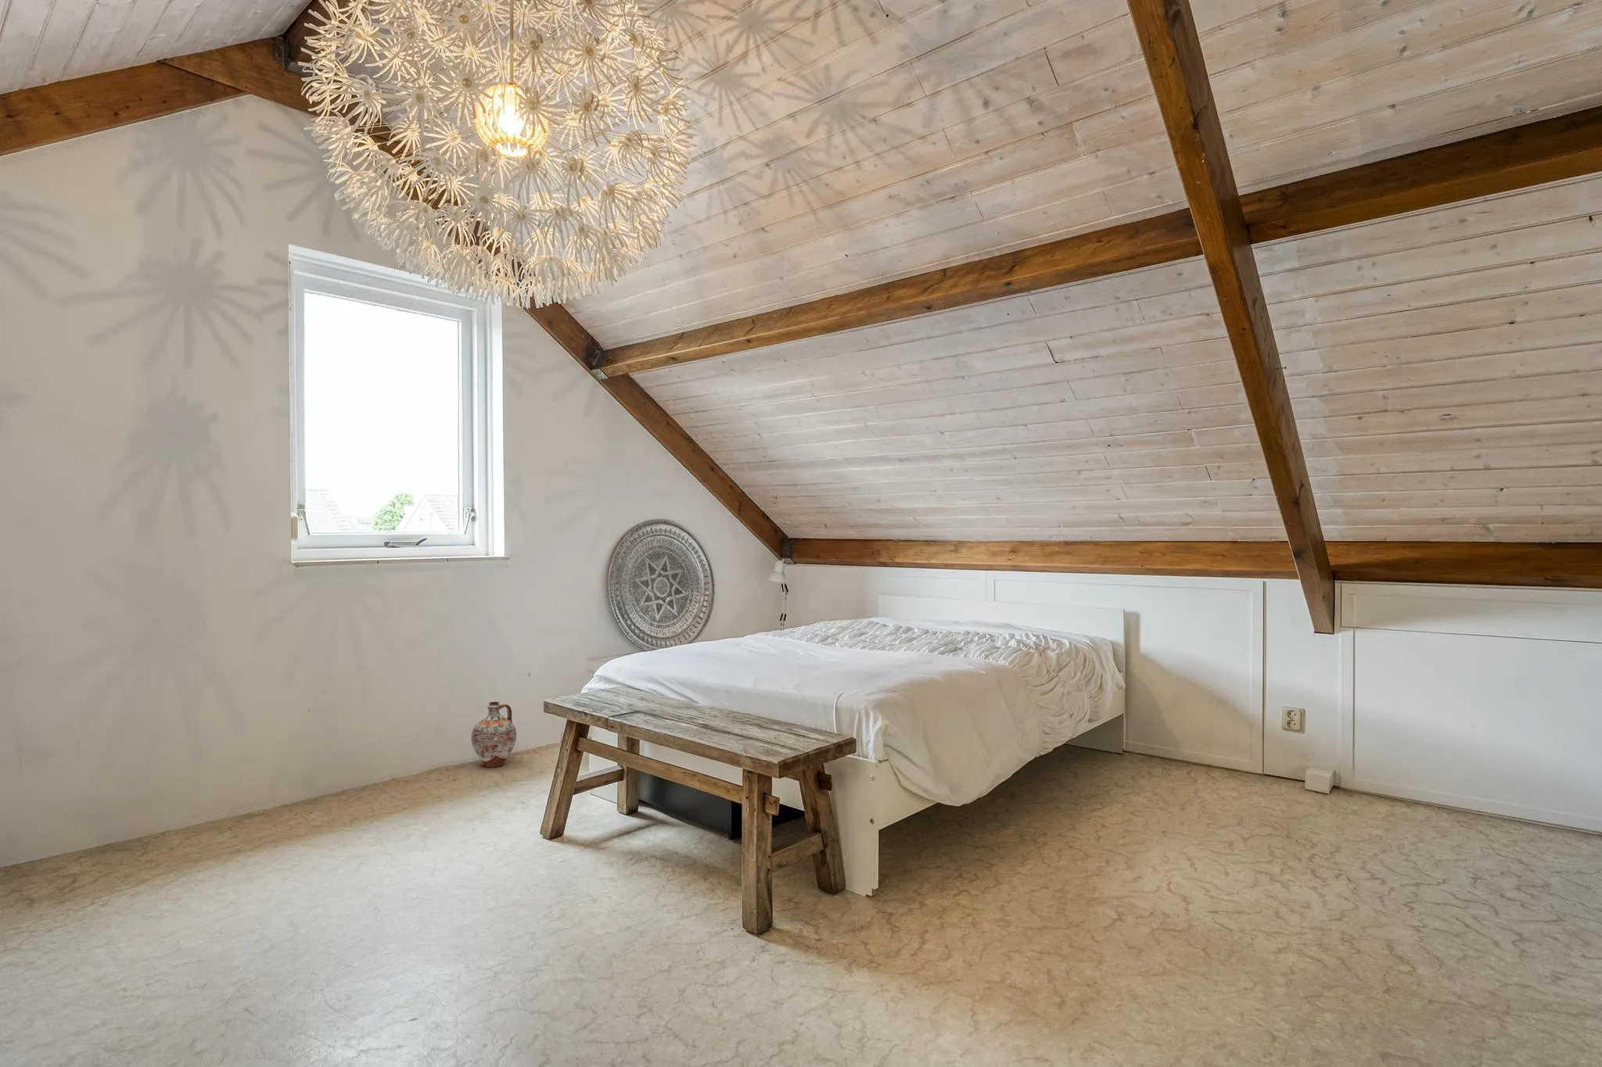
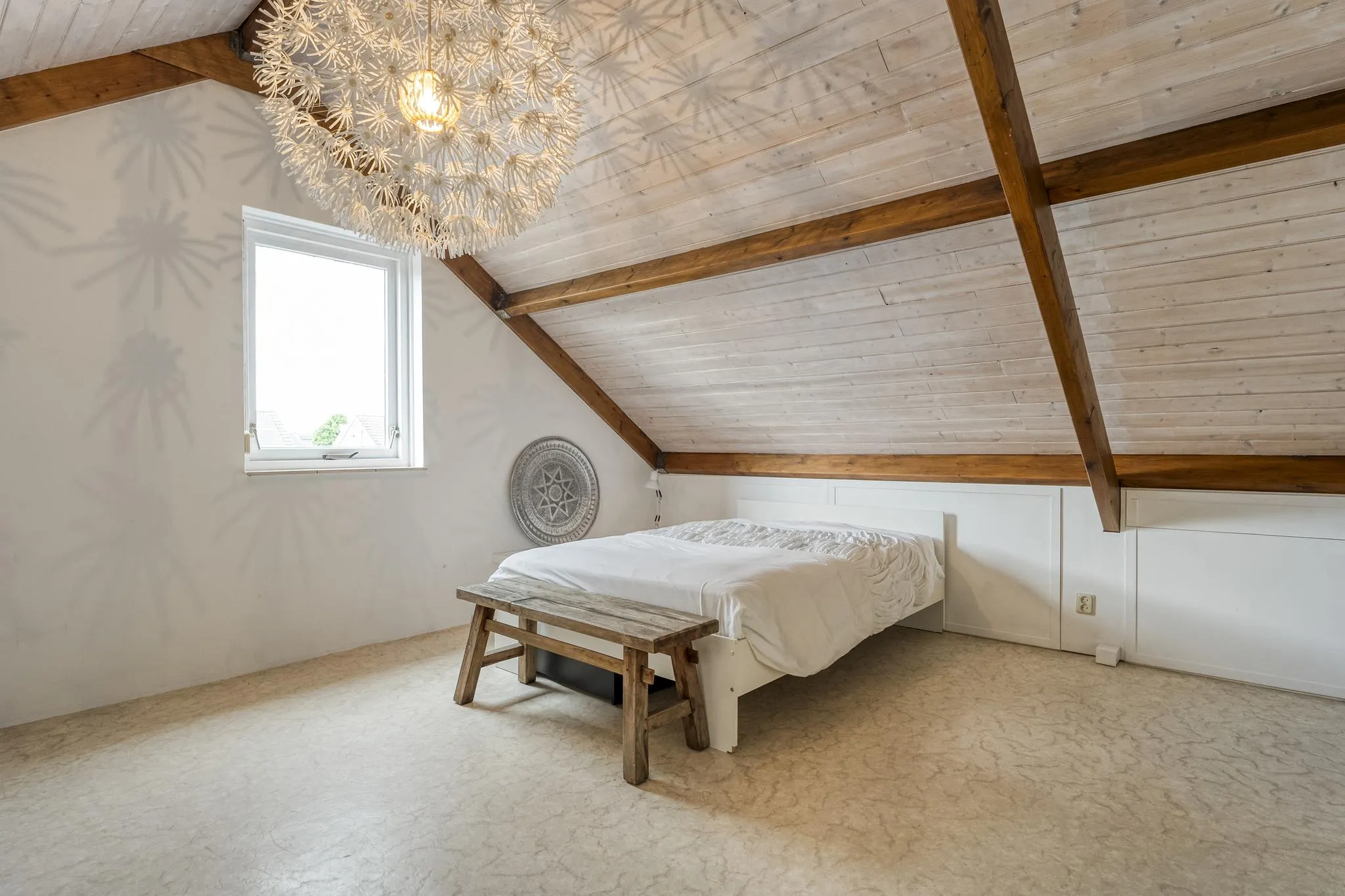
- ceramic jug [470,701,517,768]
